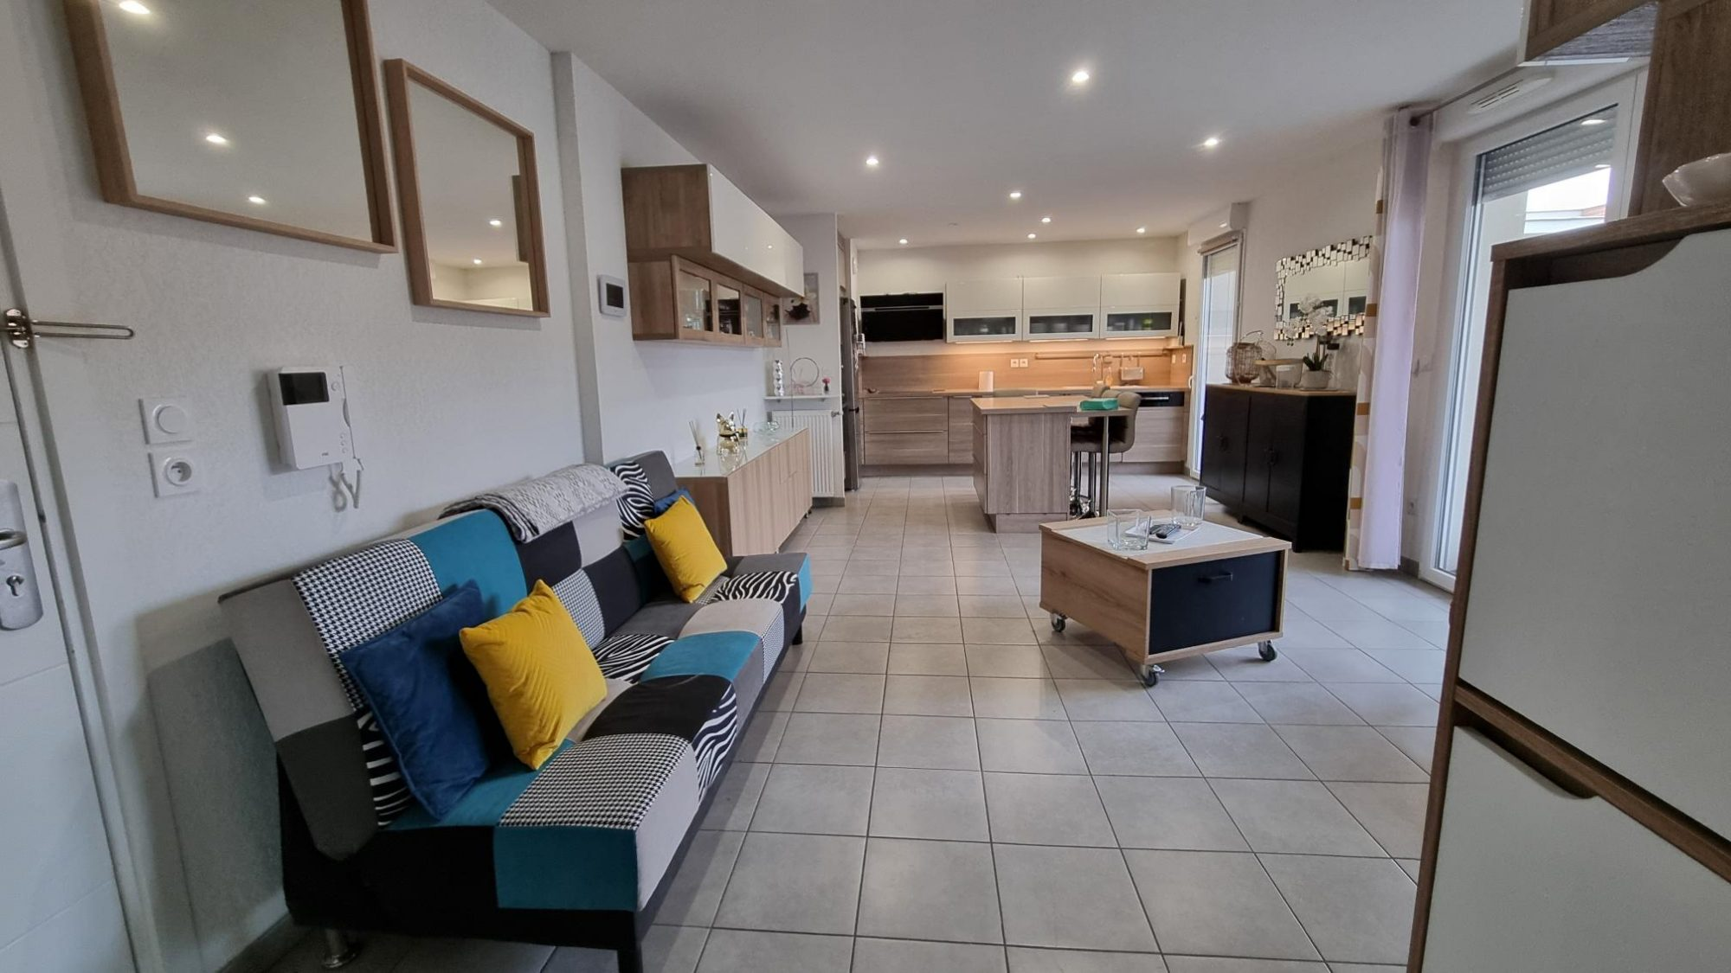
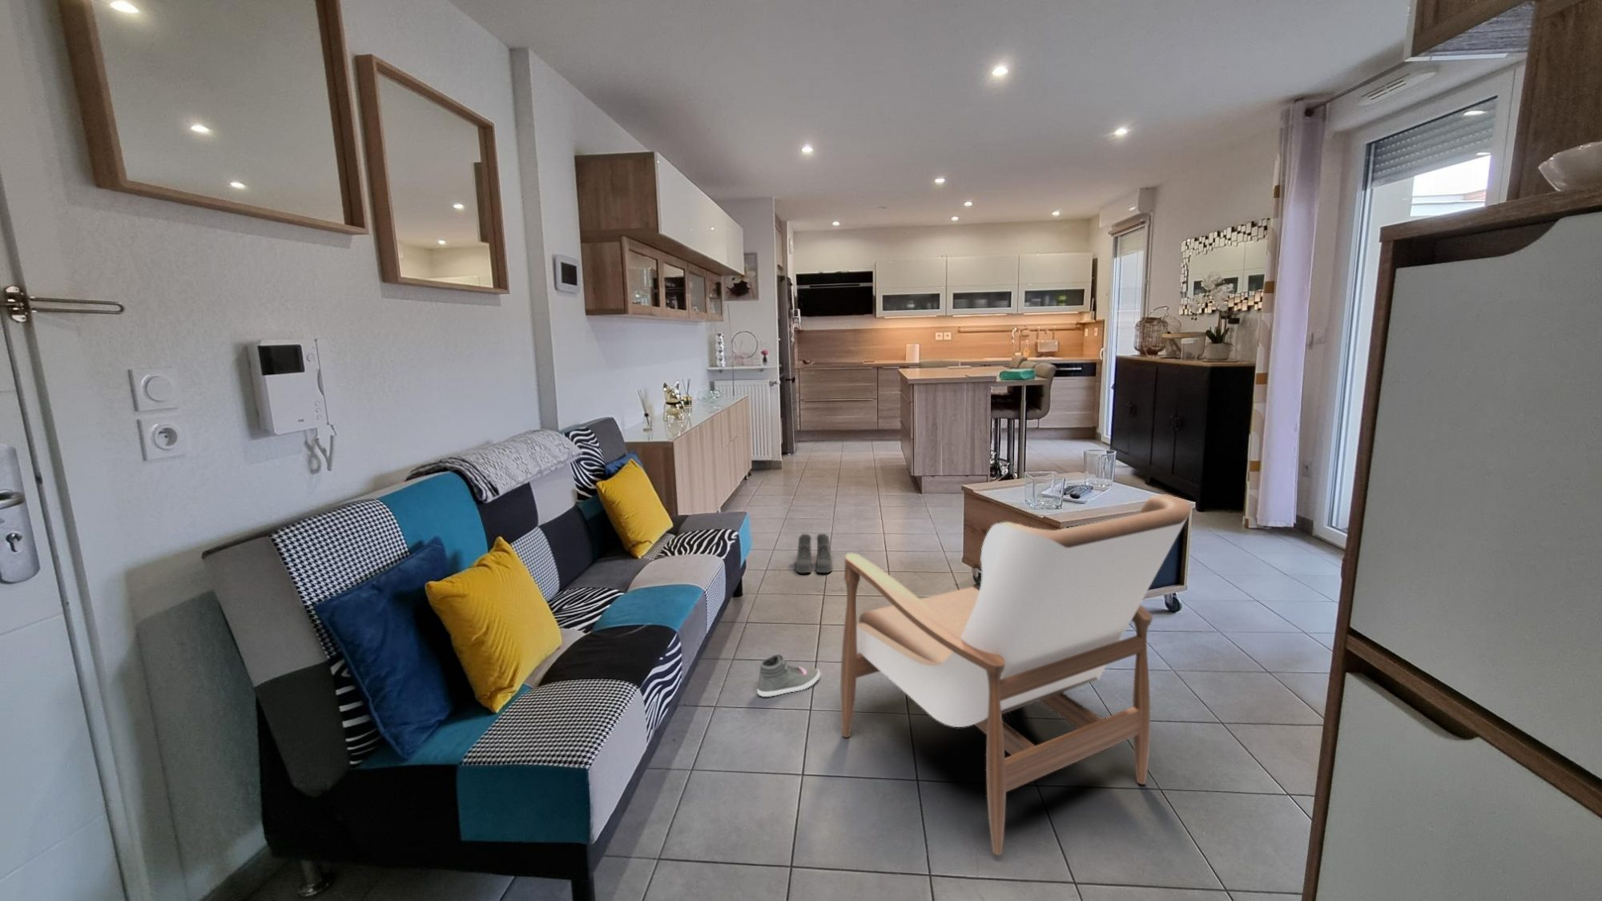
+ sneaker [756,653,821,697]
+ armchair [840,493,1192,856]
+ boots [795,532,833,573]
